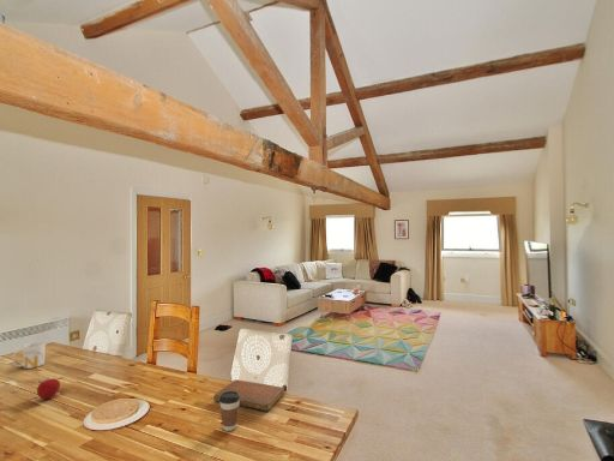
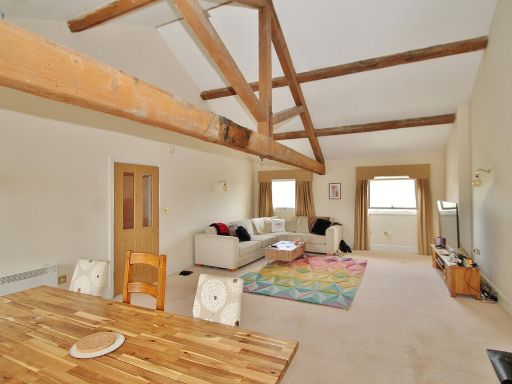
- apple [36,377,61,400]
- notebook [212,379,285,413]
- mug [11,341,47,370]
- coffee cup [218,391,241,432]
